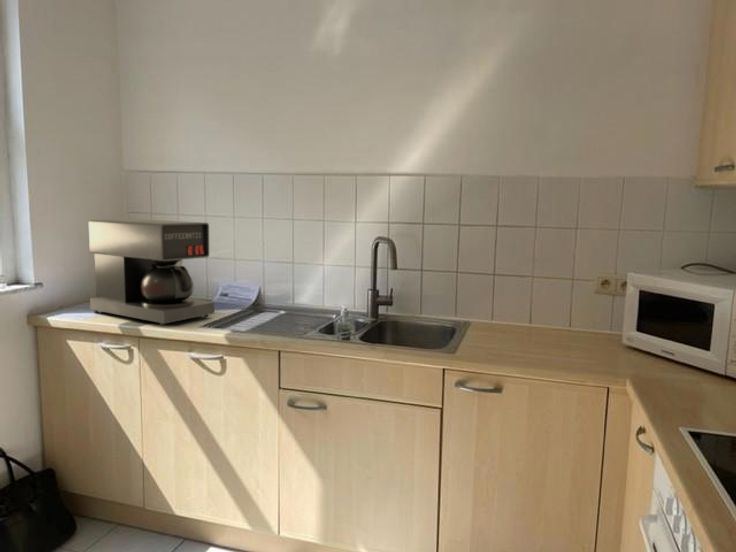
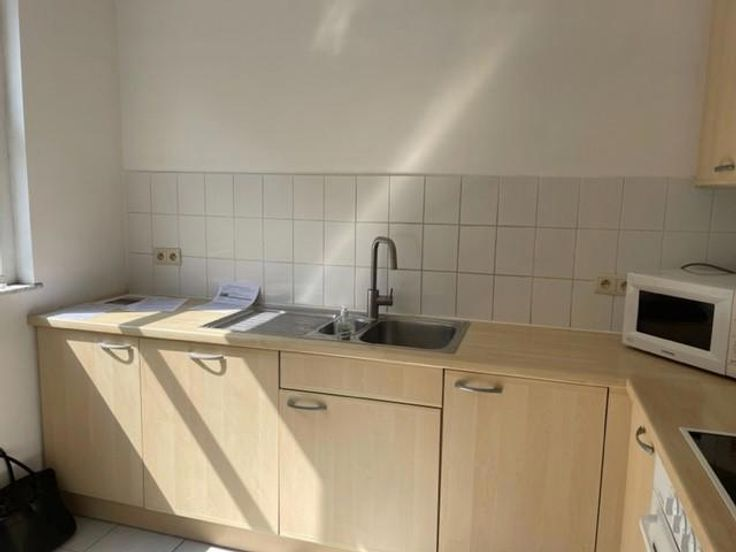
- coffee maker [88,218,215,327]
